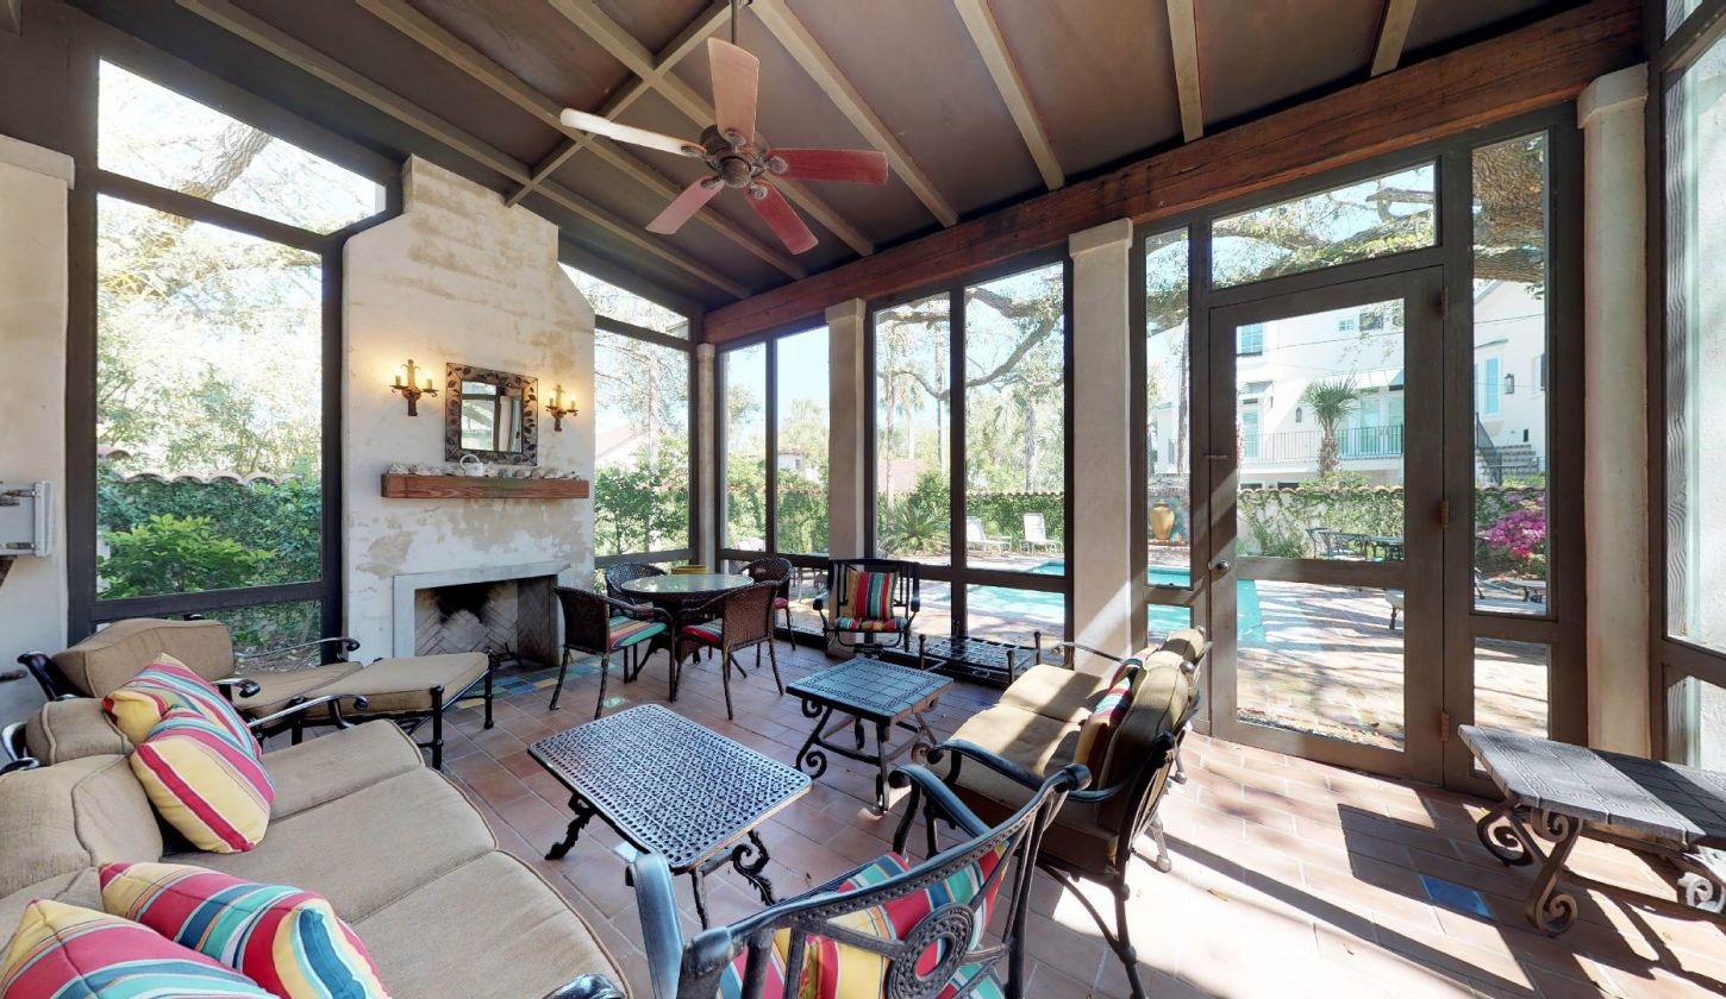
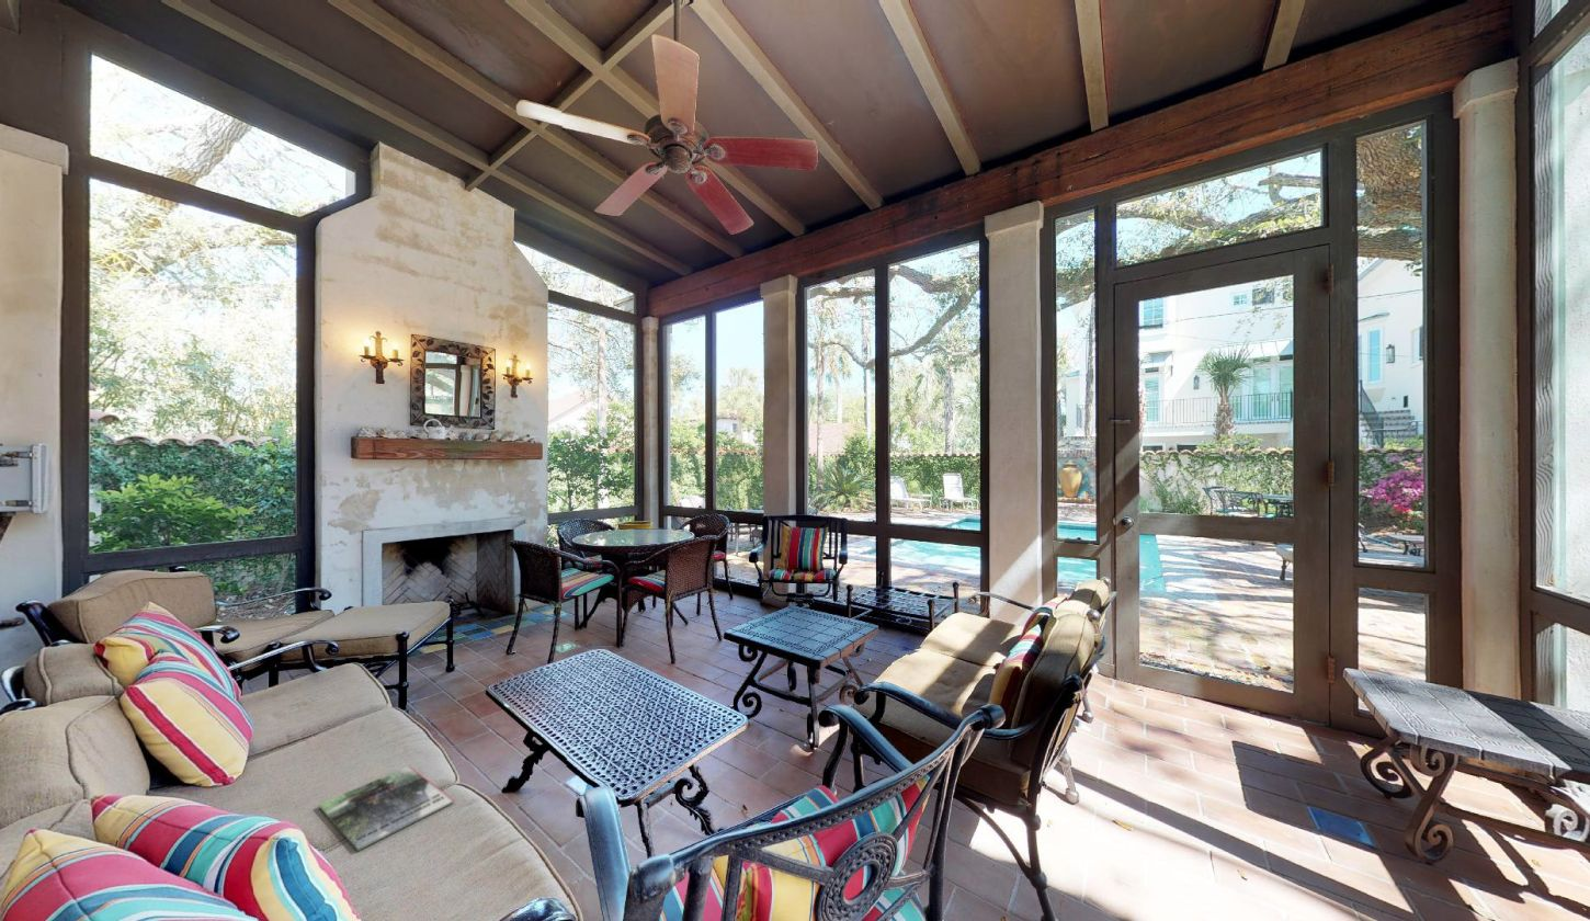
+ magazine [318,765,455,852]
